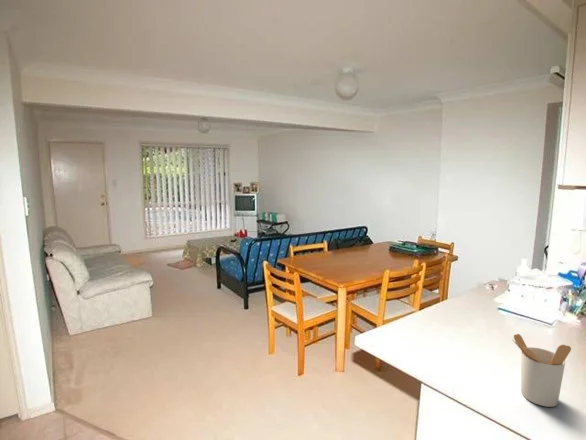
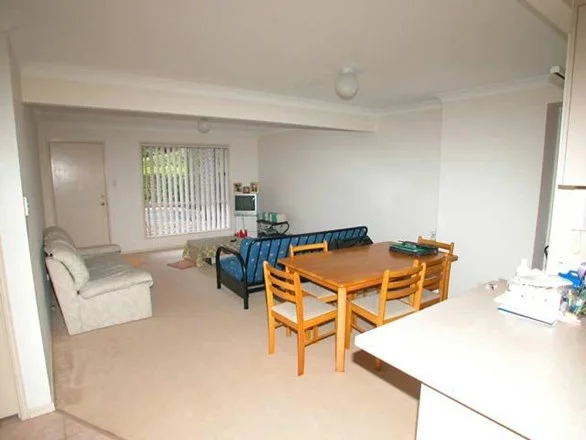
- utensil holder [513,333,572,408]
